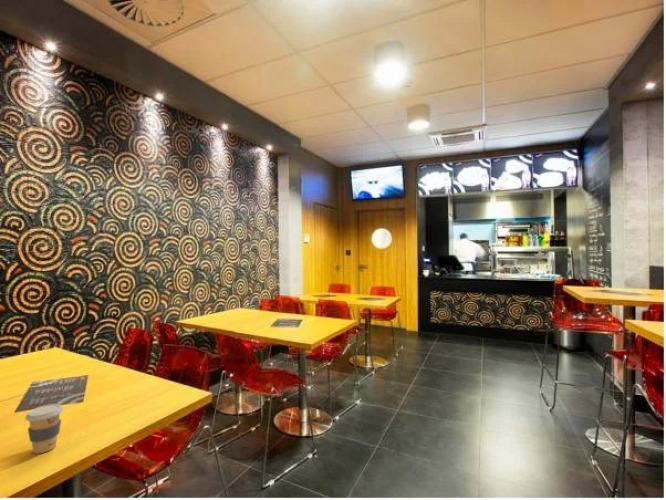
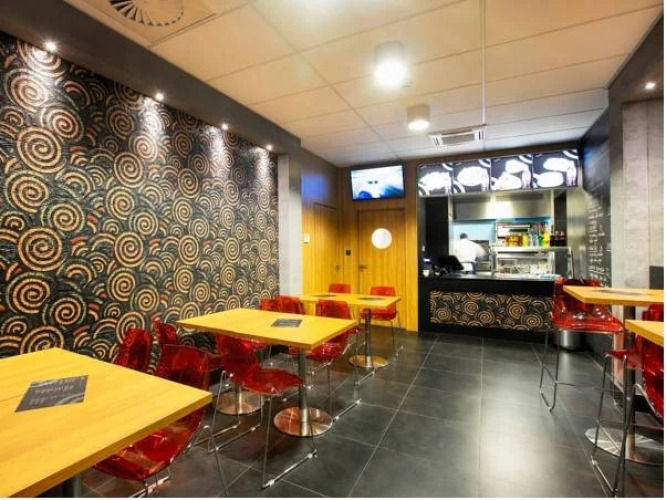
- coffee cup [24,403,64,455]
